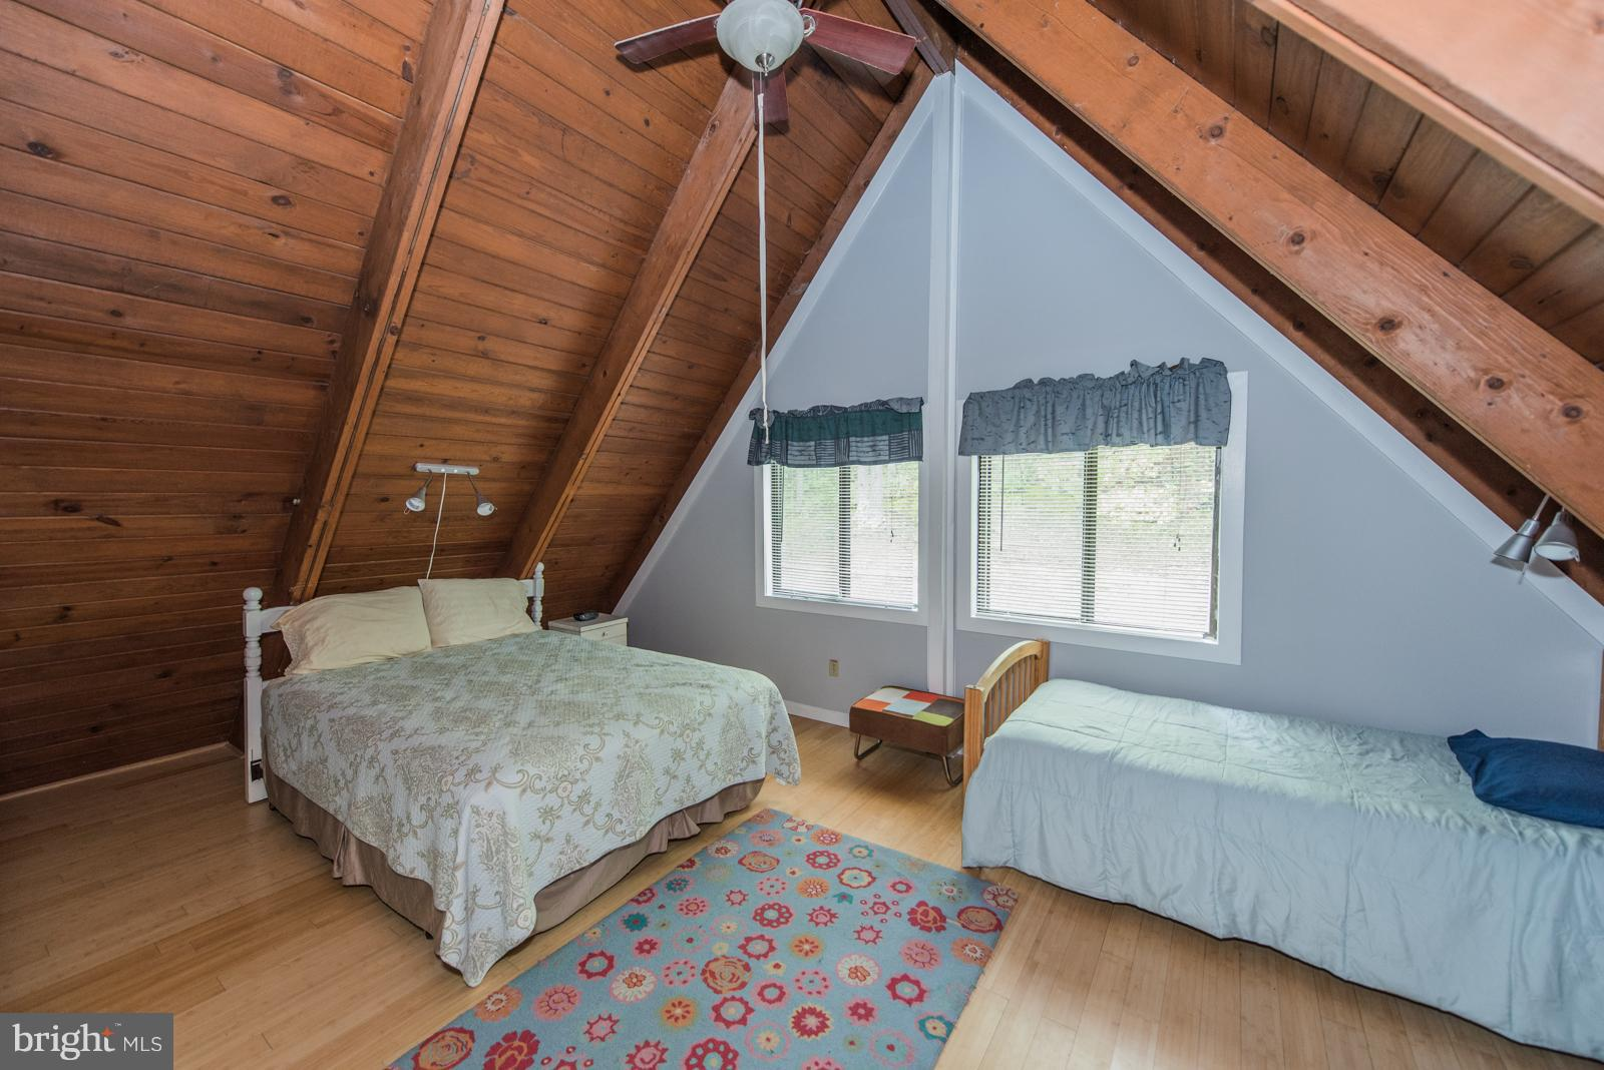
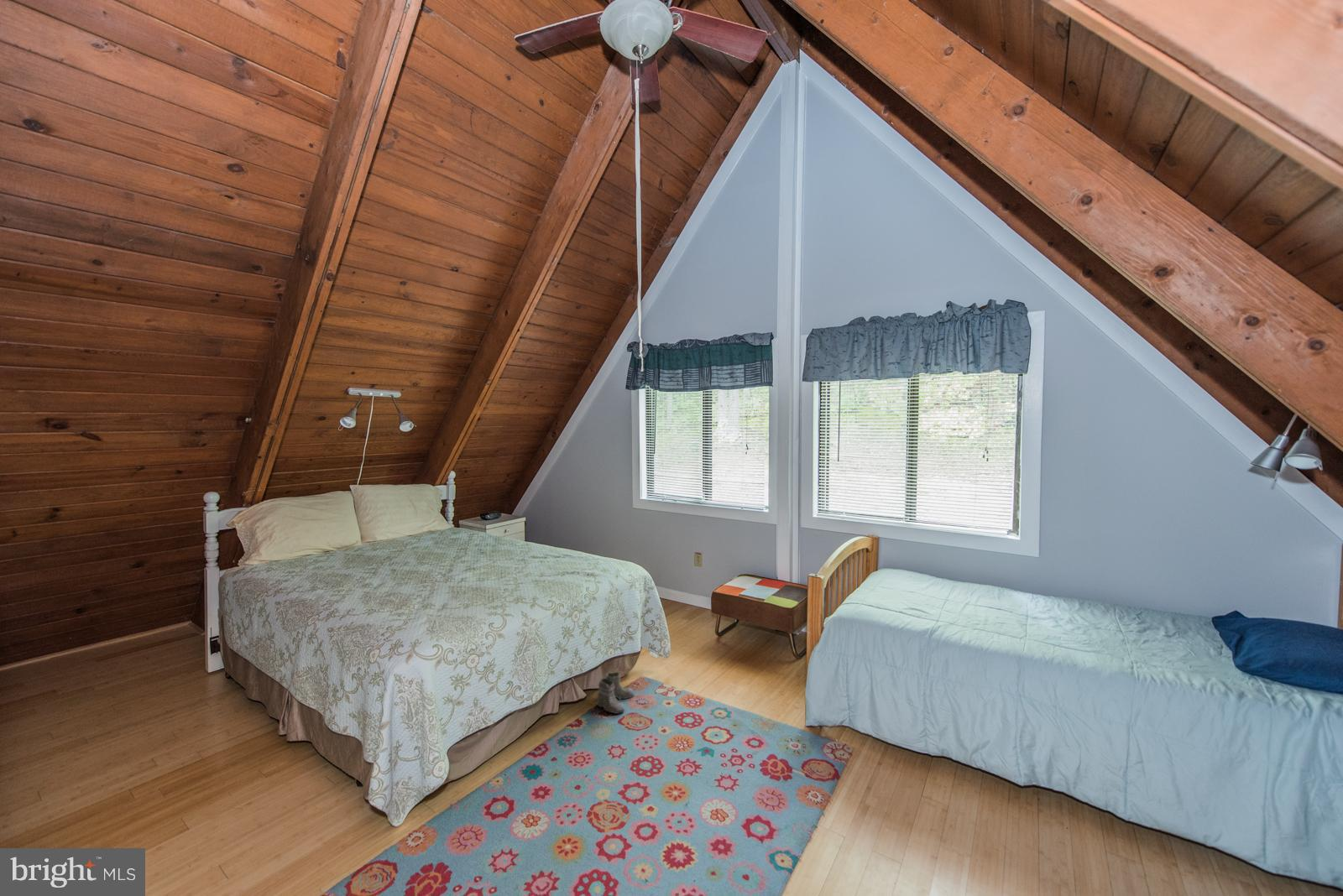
+ boots [595,671,635,715]
